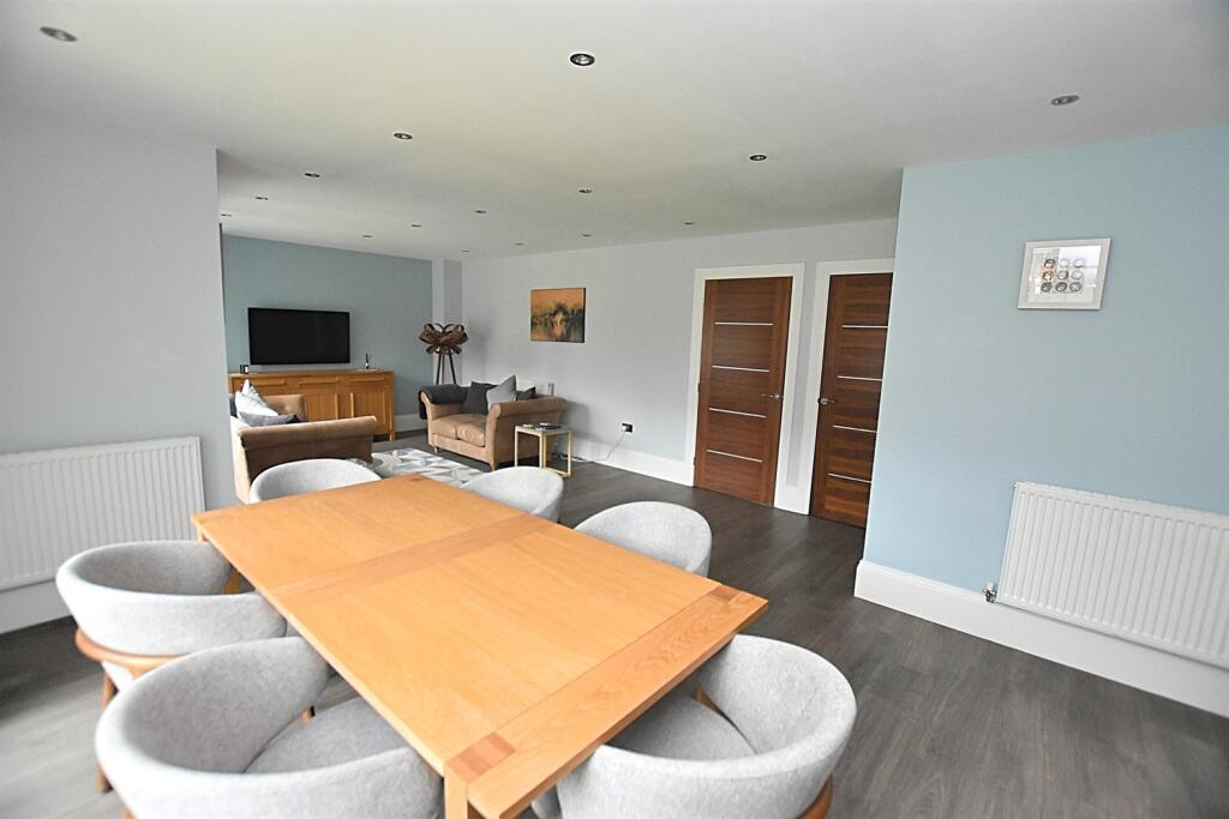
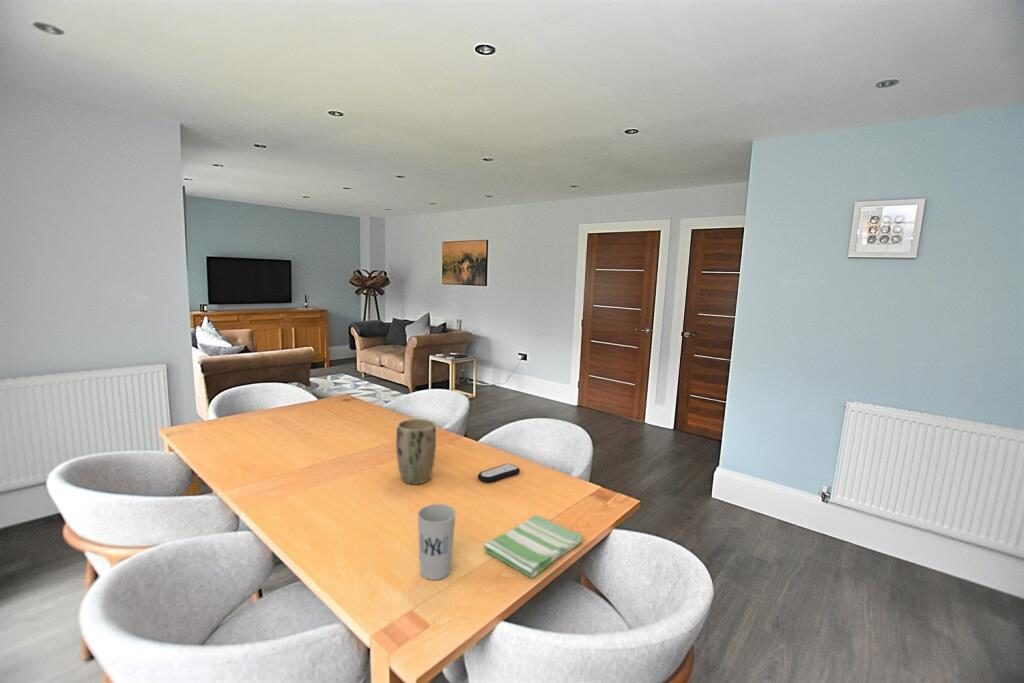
+ remote control [477,463,521,483]
+ cup [417,503,457,581]
+ dish towel [482,514,584,579]
+ plant pot [395,418,437,486]
